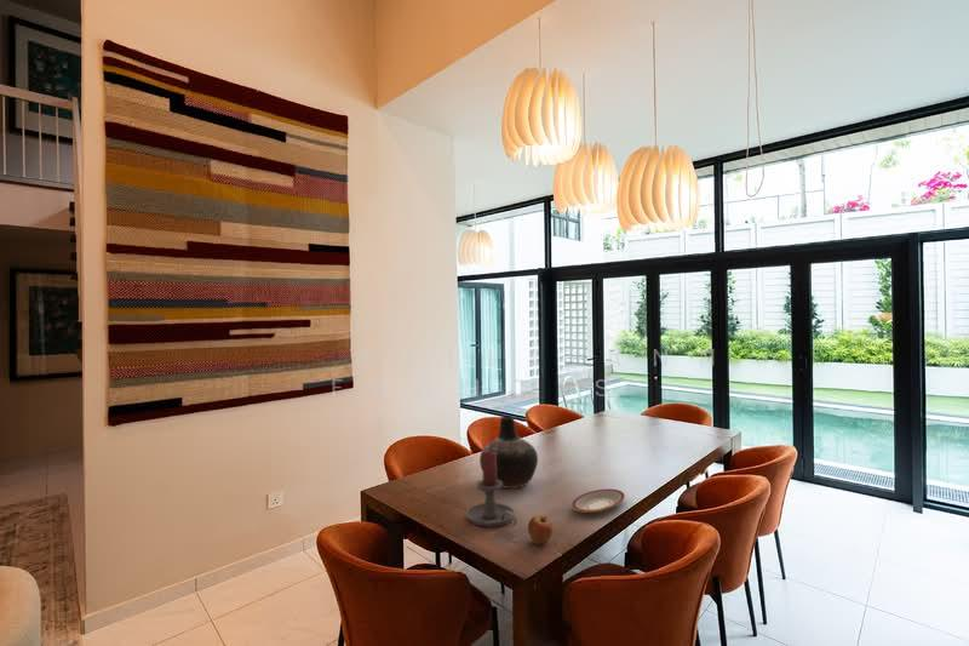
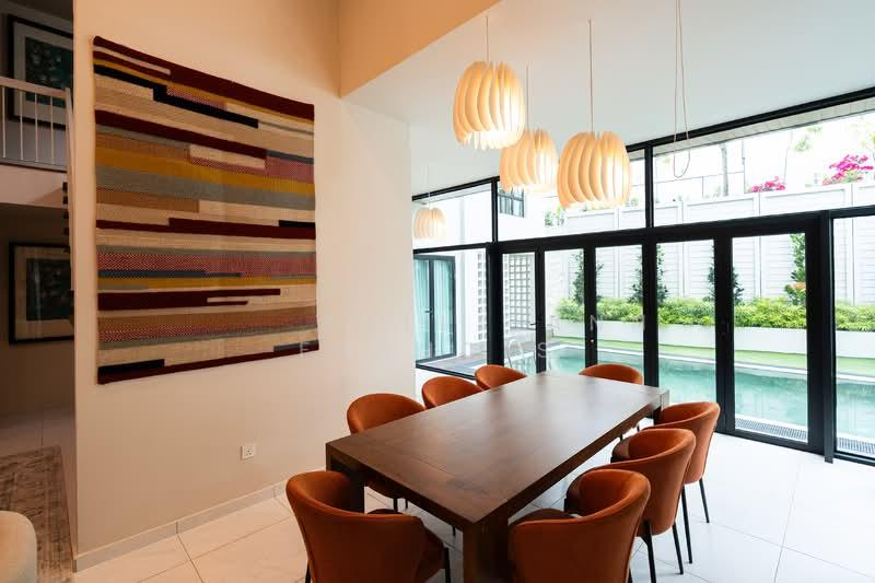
- apple [527,514,554,545]
- candle holder [465,451,518,527]
- plate [570,487,626,514]
- vase [478,415,539,490]
